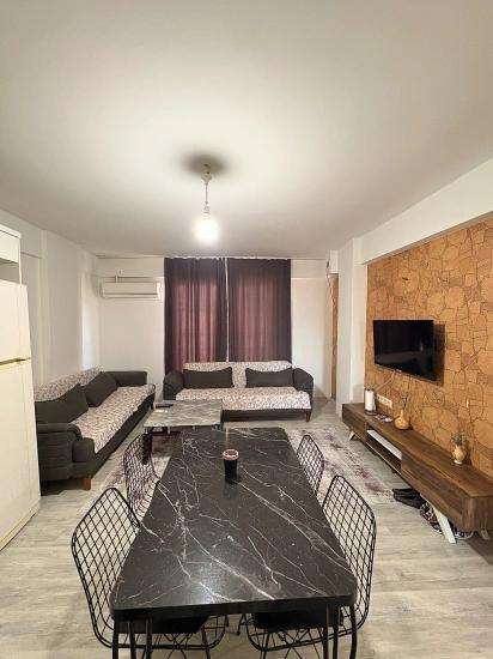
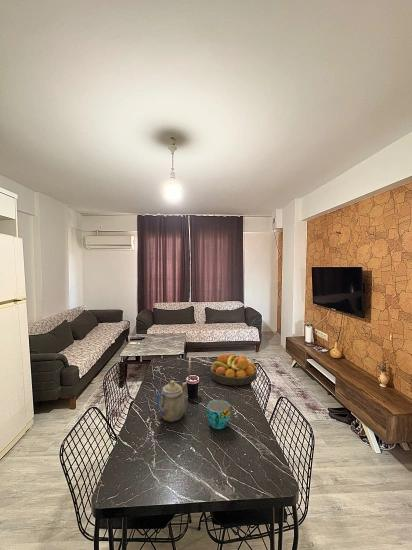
+ teapot [156,380,187,423]
+ cup [206,399,232,430]
+ fruit bowl [210,352,258,386]
